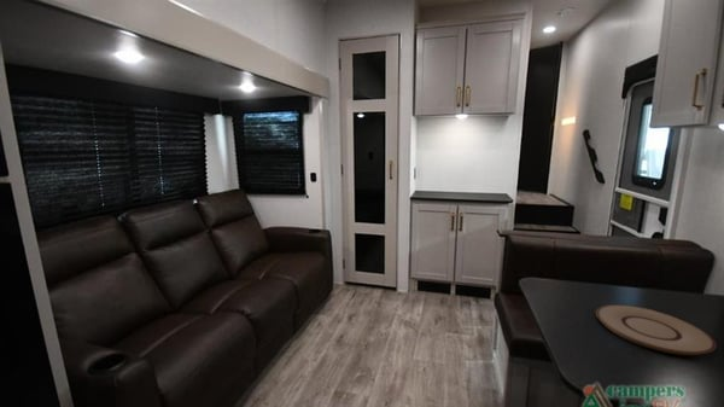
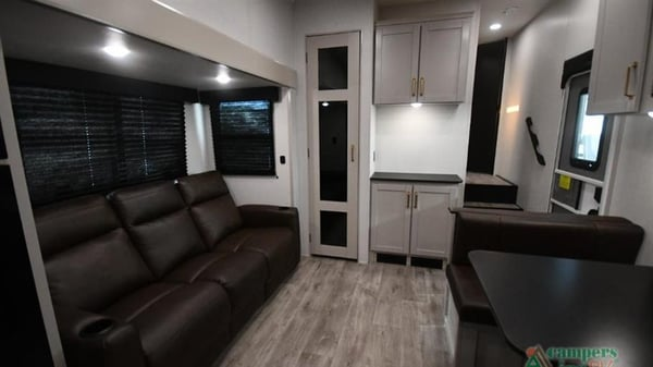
- plate [595,303,717,356]
